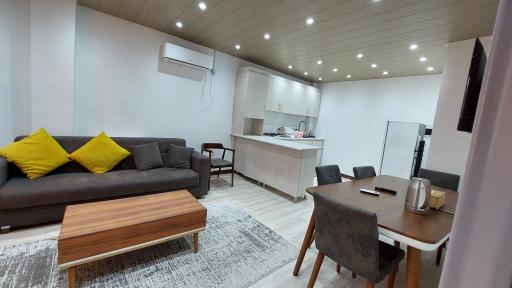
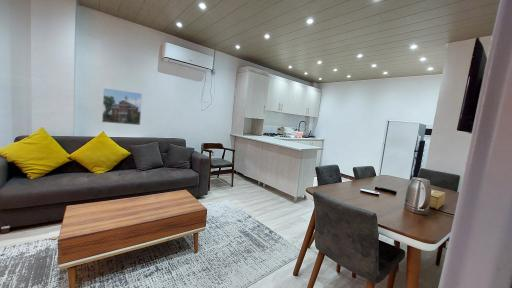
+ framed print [101,87,143,126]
